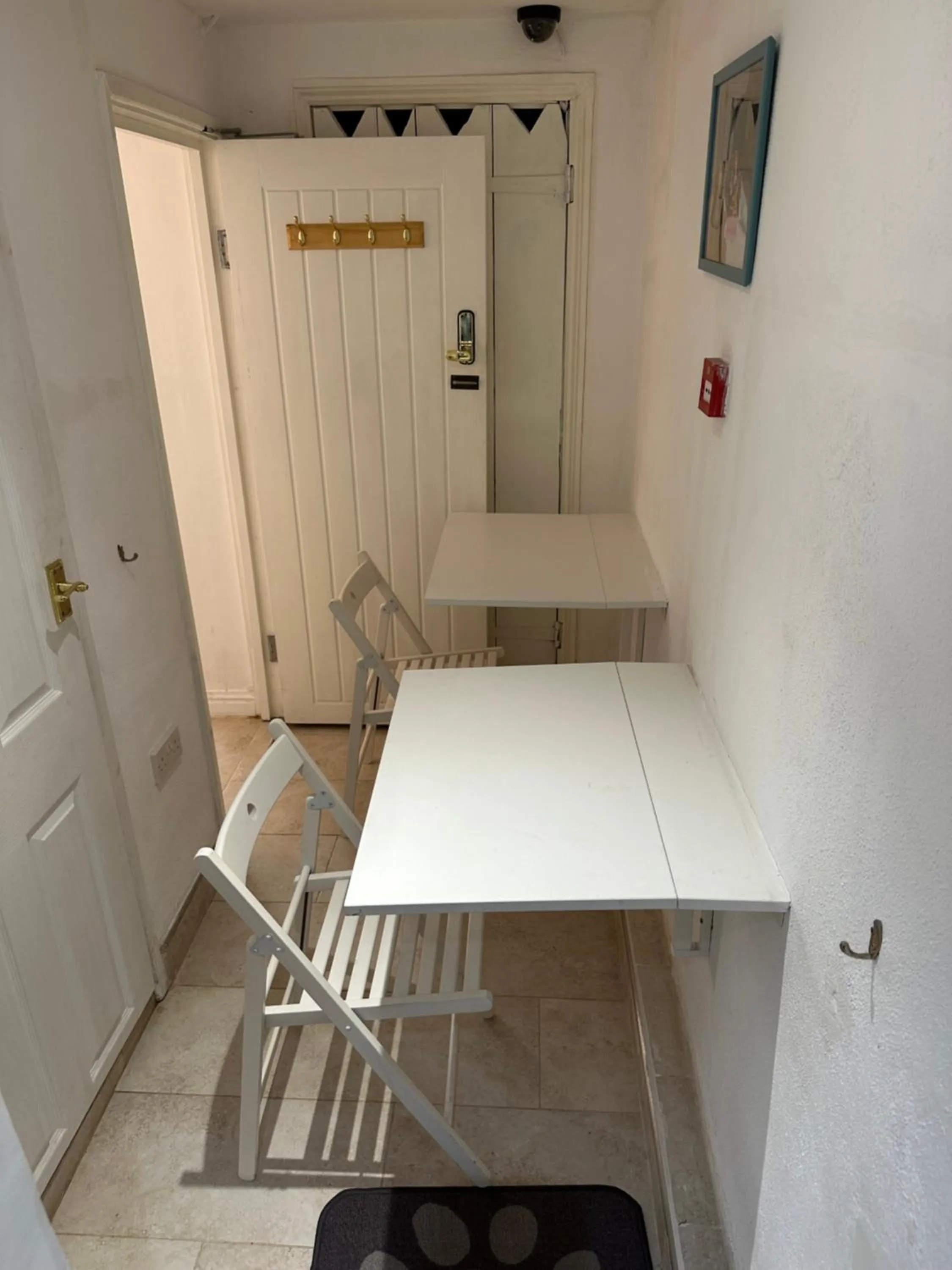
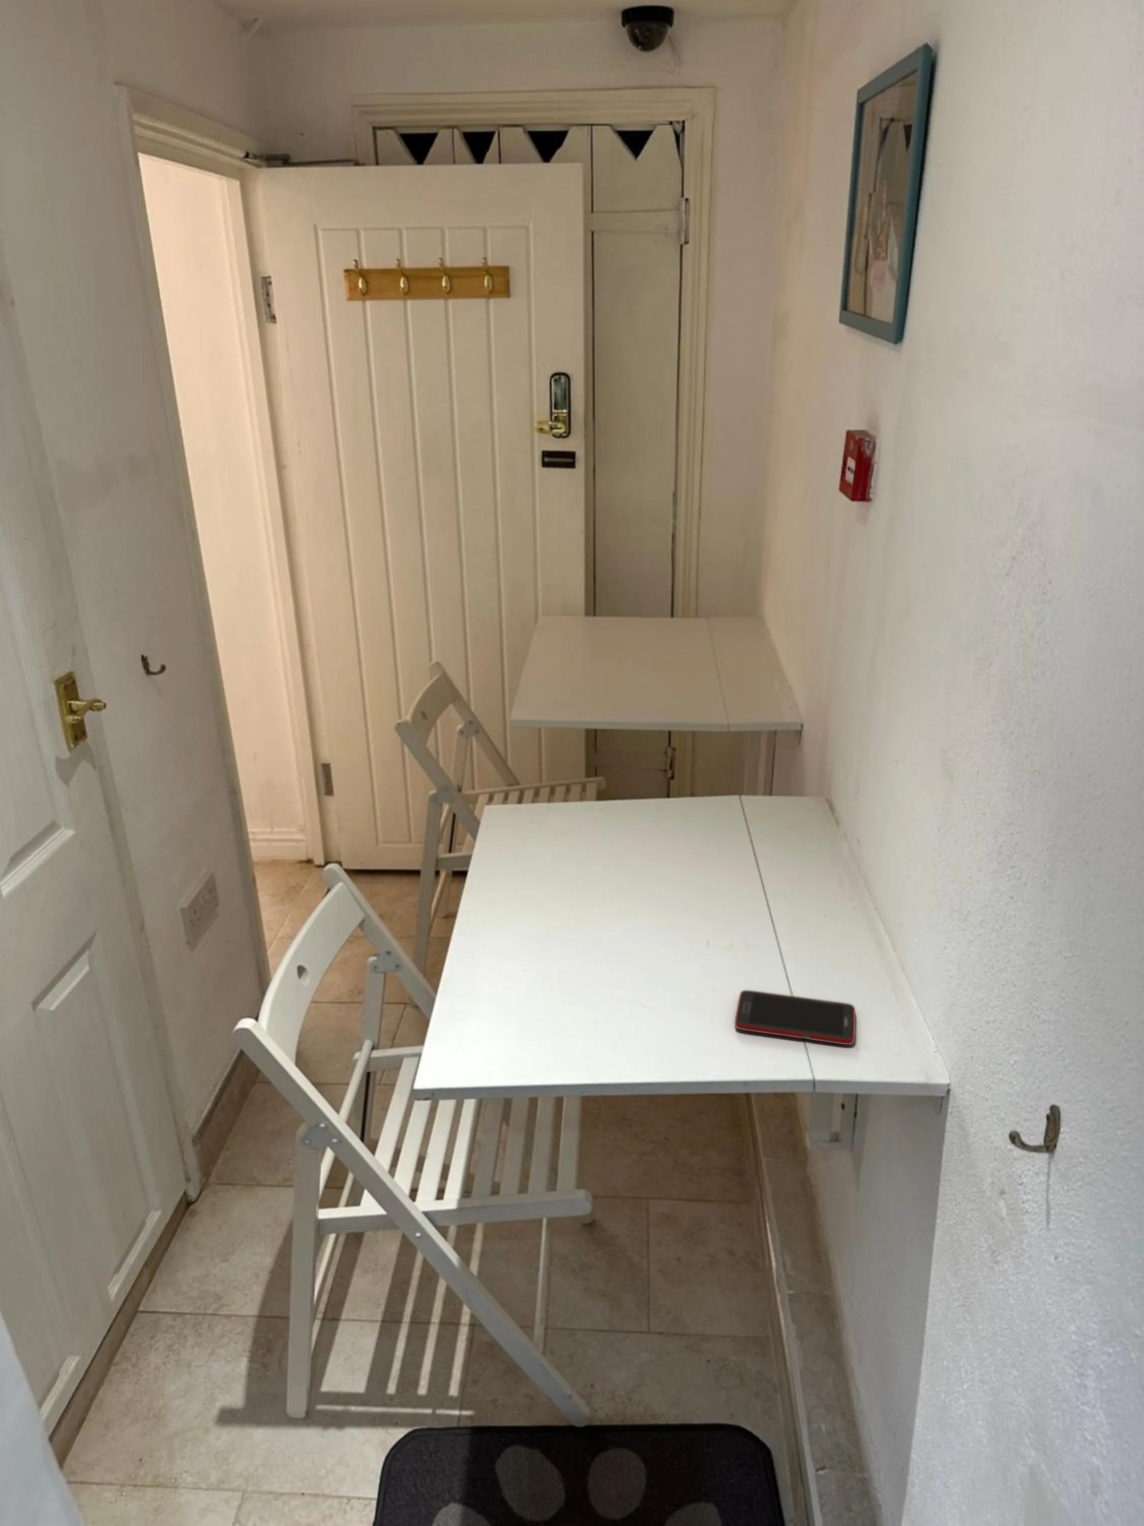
+ cell phone [734,989,856,1045]
